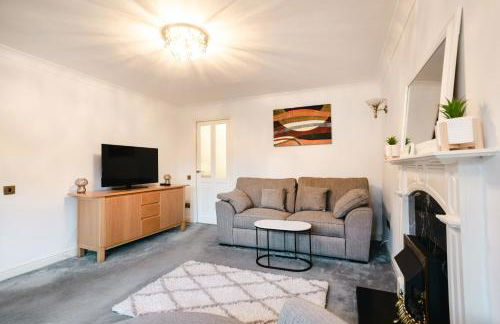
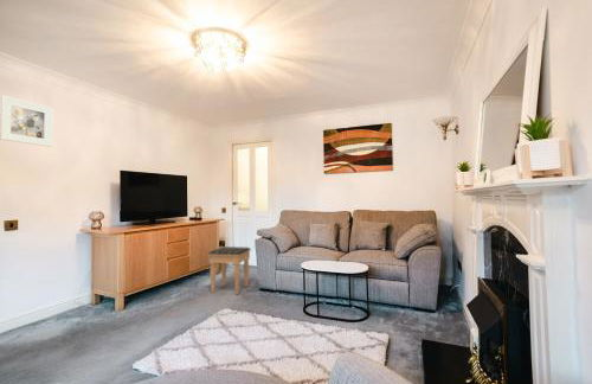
+ footstool [206,245,252,295]
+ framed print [0,95,53,148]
